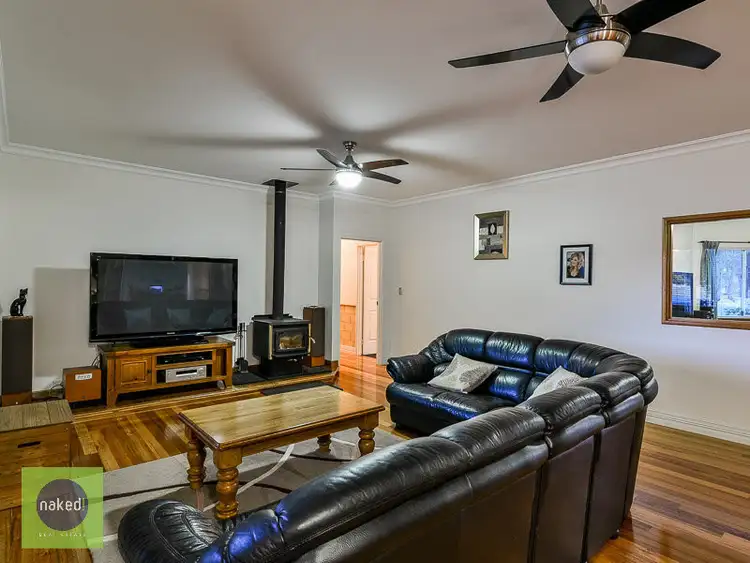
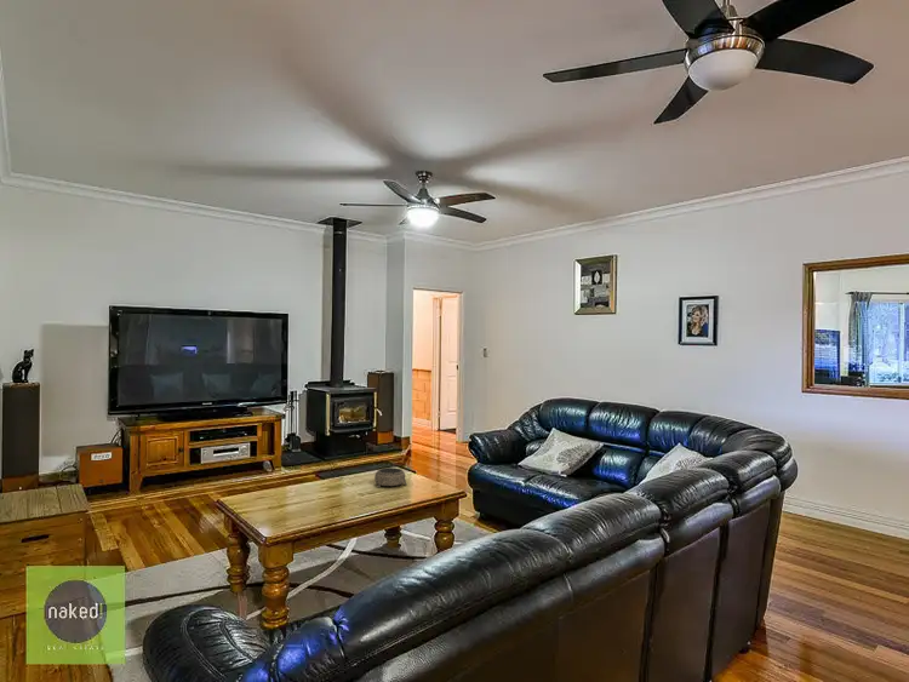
+ decorative bowl [373,466,408,488]
